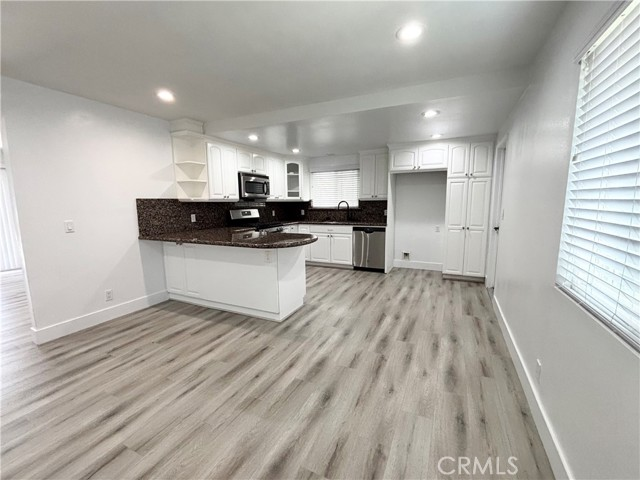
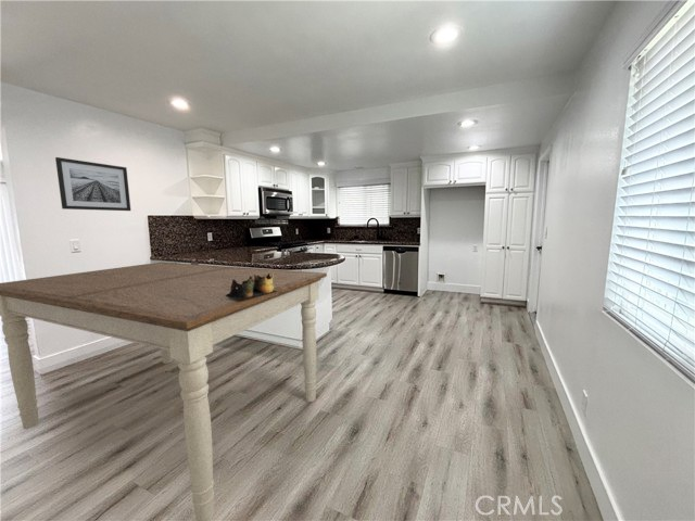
+ dining table [0,262,328,521]
+ decorative bowl [226,272,278,301]
+ wall art [54,156,131,212]
